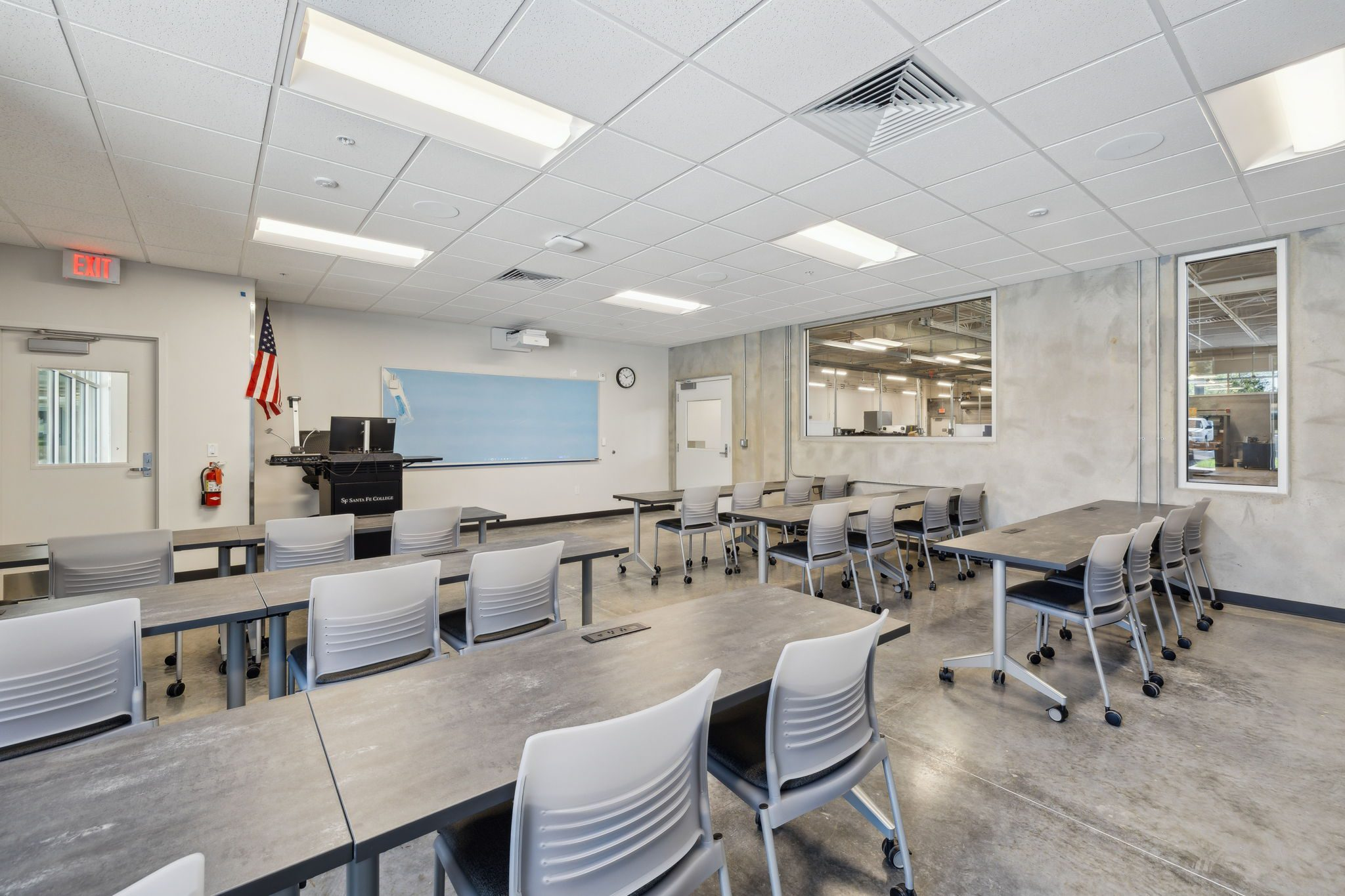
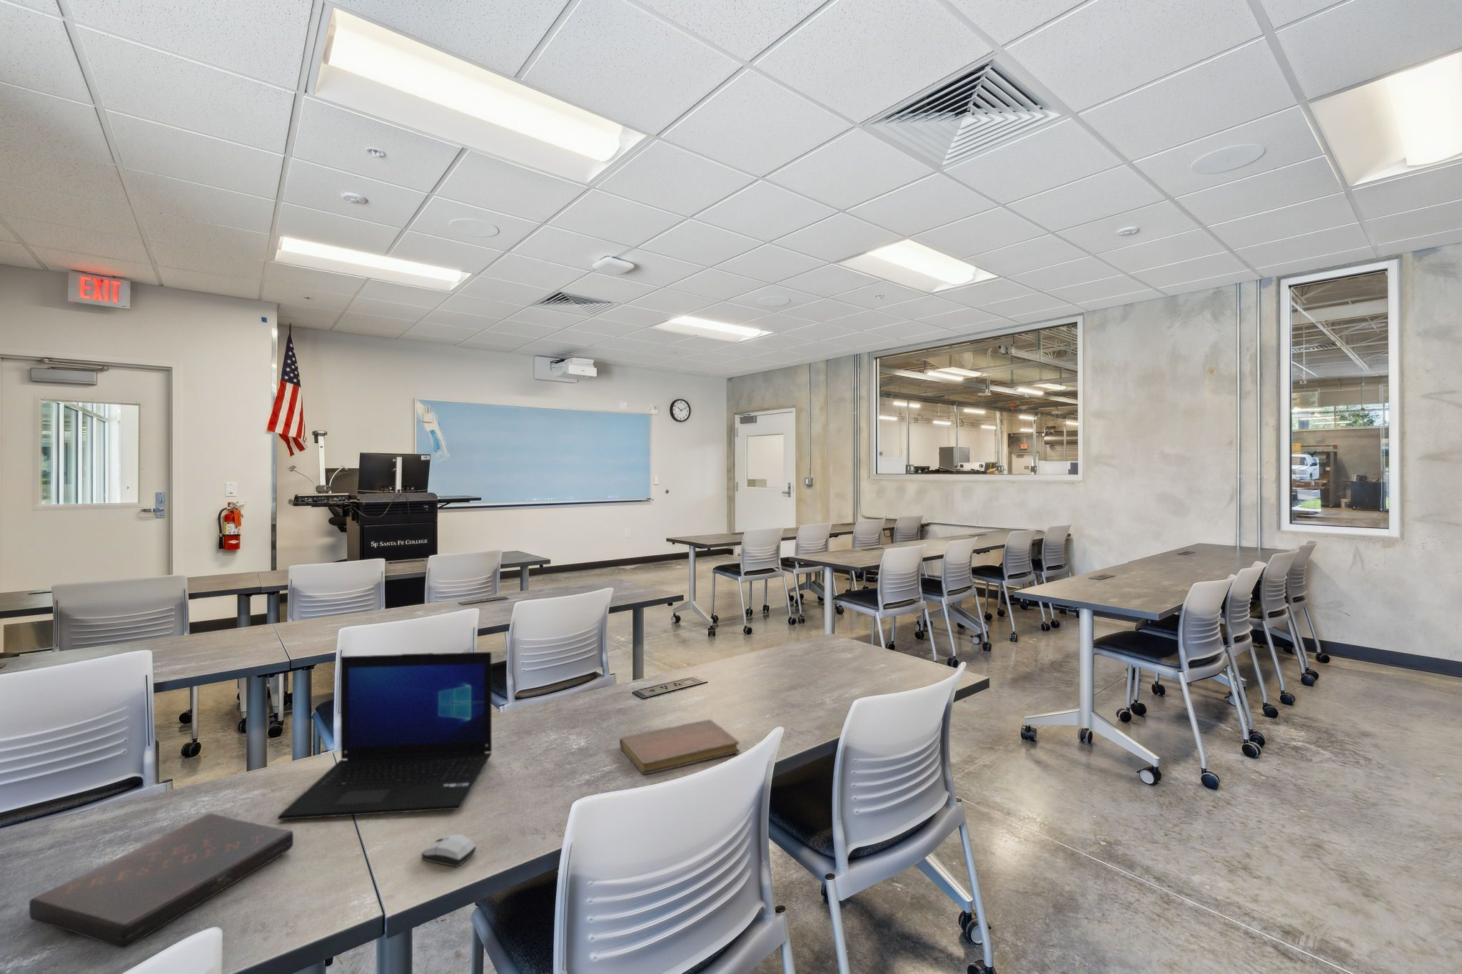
+ book [28,813,295,949]
+ notebook [618,719,740,775]
+ computer mouse [421,834,477,867]
+ laptop [277,651,492,821]
